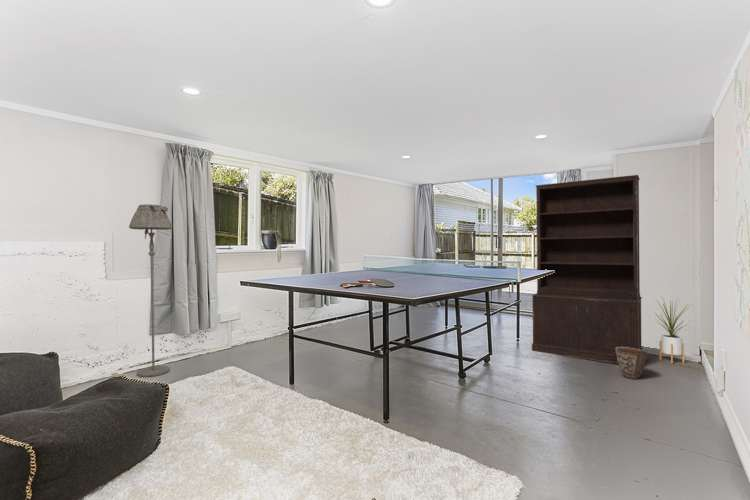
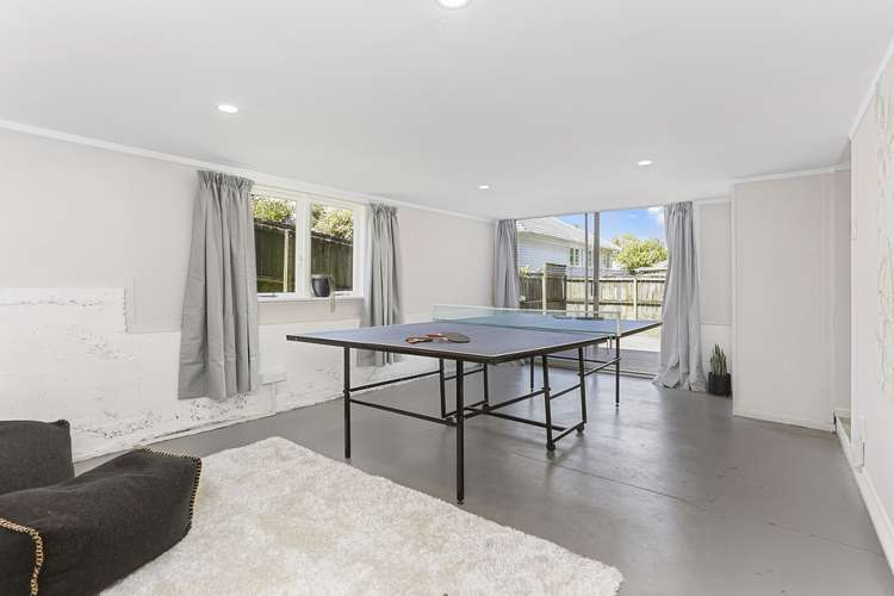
- bookcase [531,174,644,365]
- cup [616,347,649,380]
- floor lamp [128,203,173,378]
- house plant [653,295,696,365]
